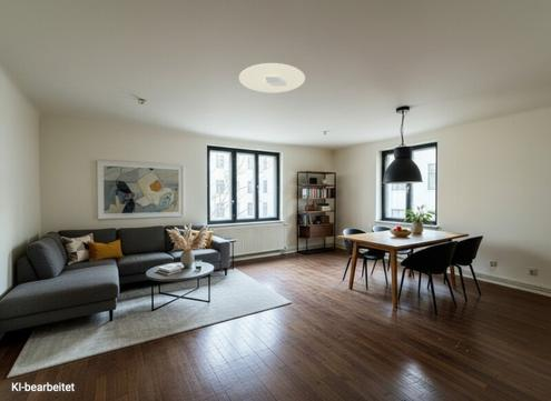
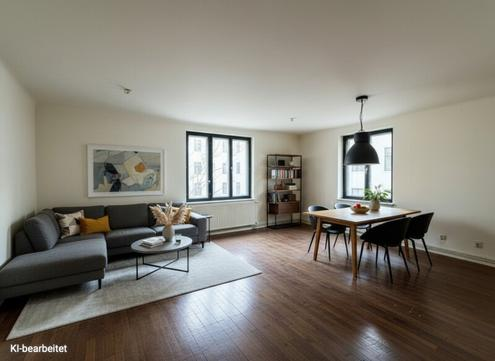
- ceiling light [238,62,306,93]
